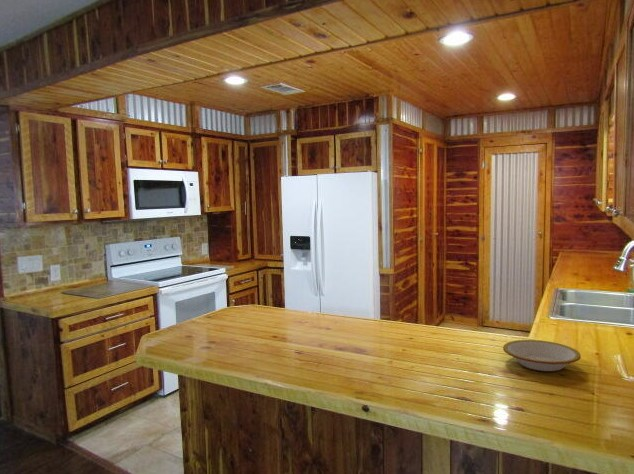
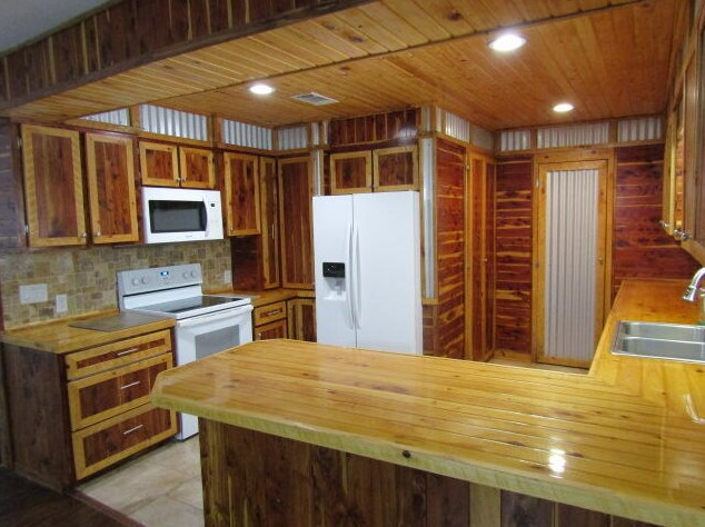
- bowl [502,339,582,372]
